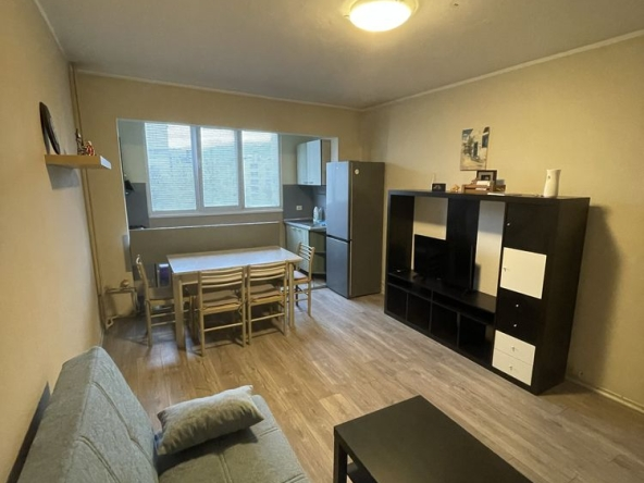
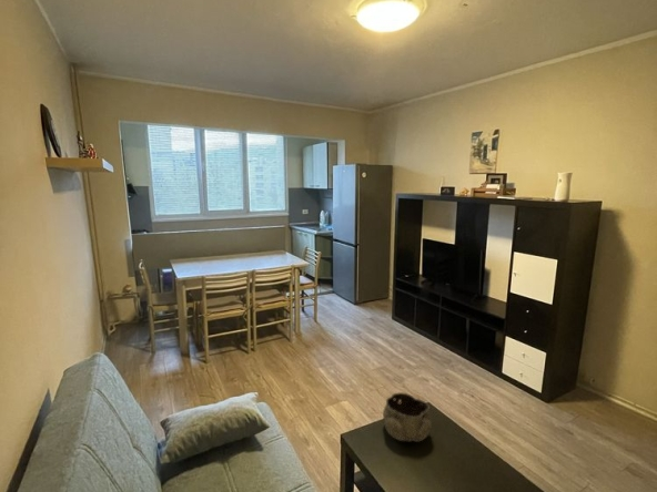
+ decorative bowl [382,391,433,443]
